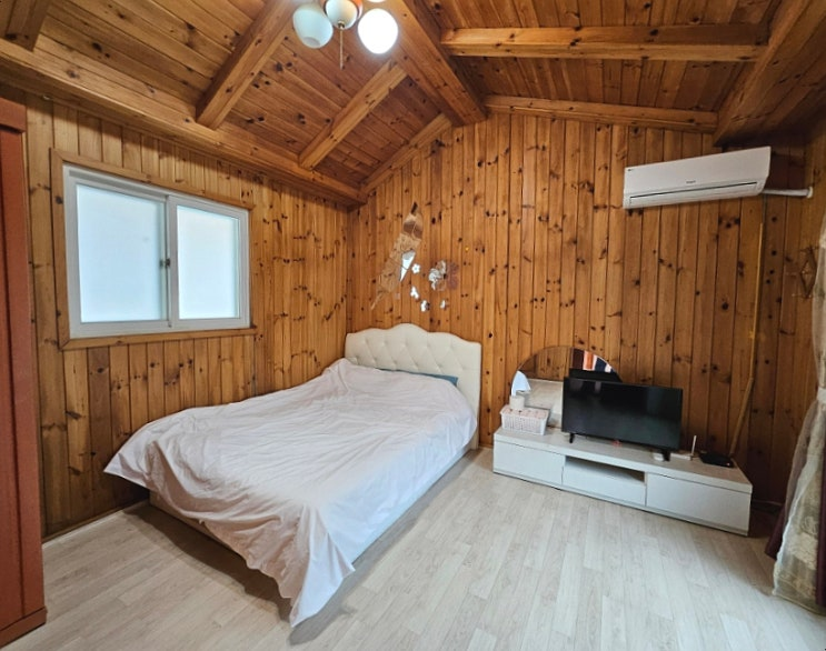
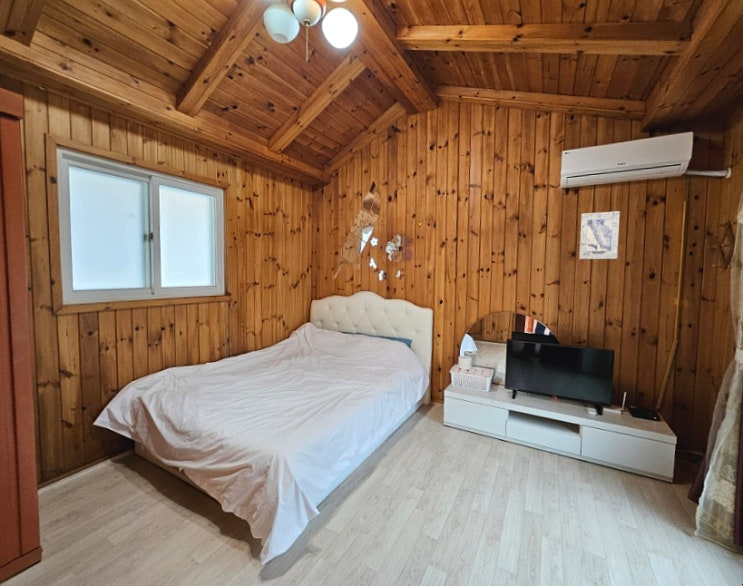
+ wall art [578,210,621,260]
